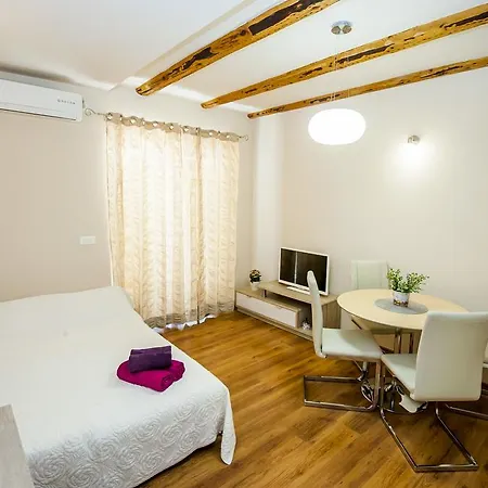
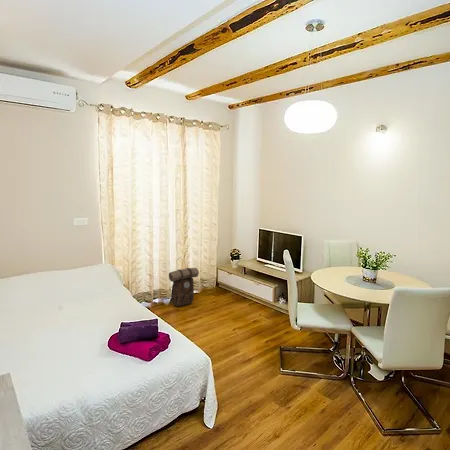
+ backpack [168,267,200,307]
